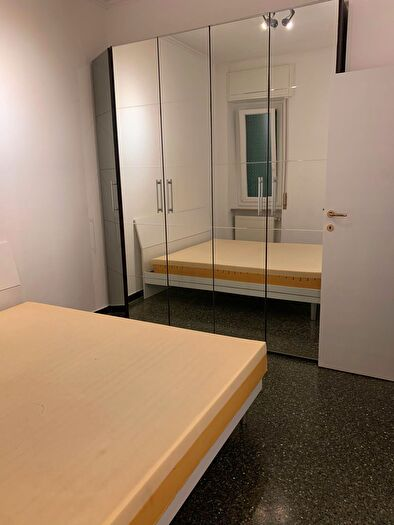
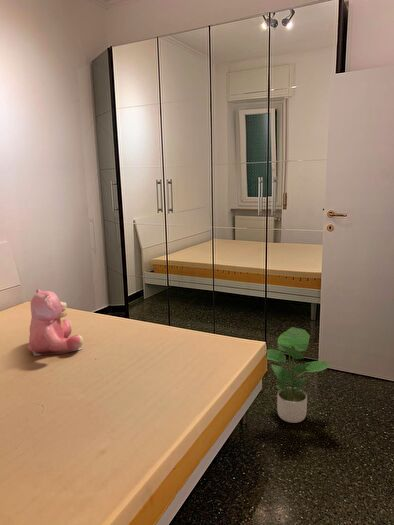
+ teddy bear [26,288,84,357]
+ potted plant [265,326,331,424]
